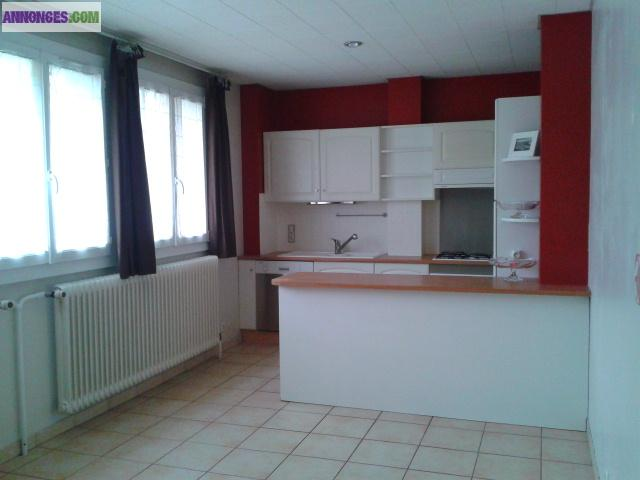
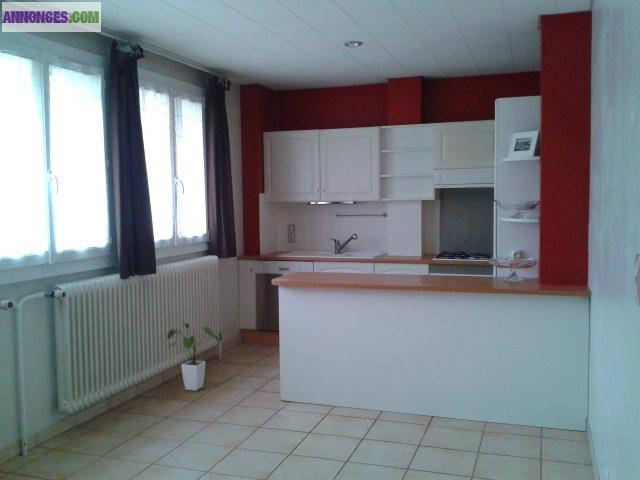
+ house plant [166,320,222,392]
